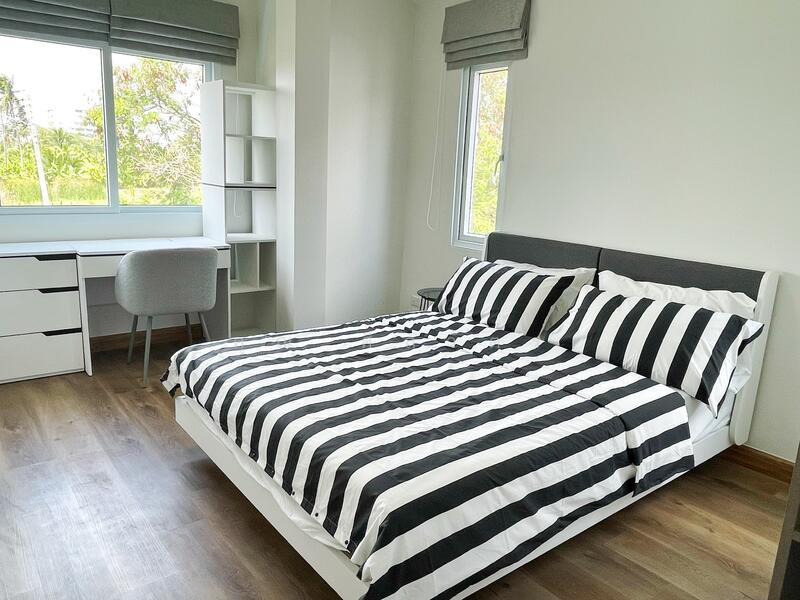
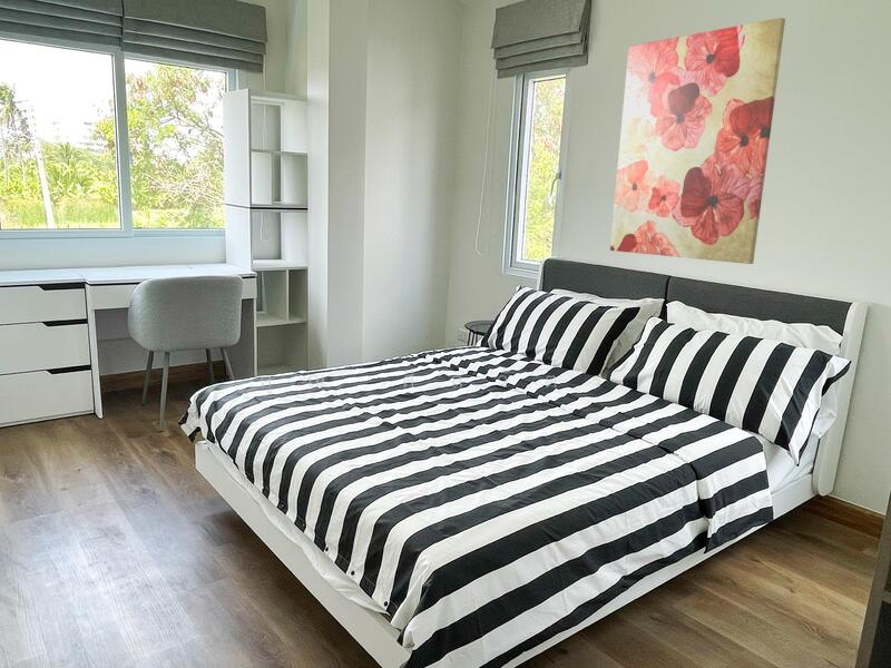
+ wall art [609,17,786,265]
